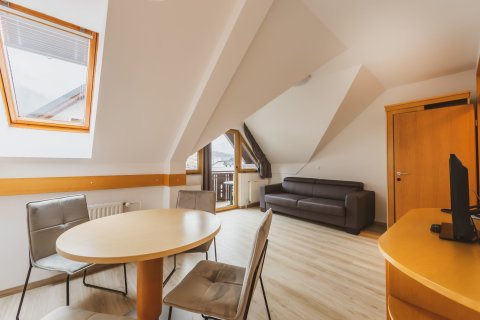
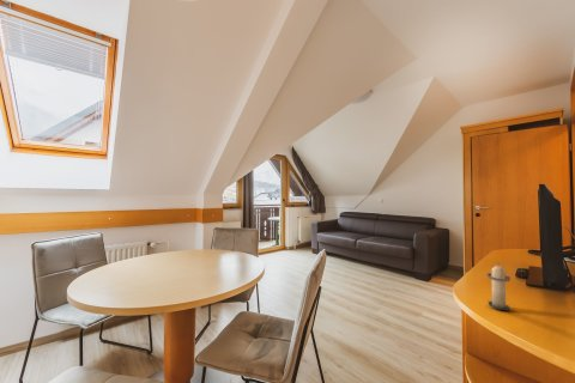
+ candle [486,262,512,311]
